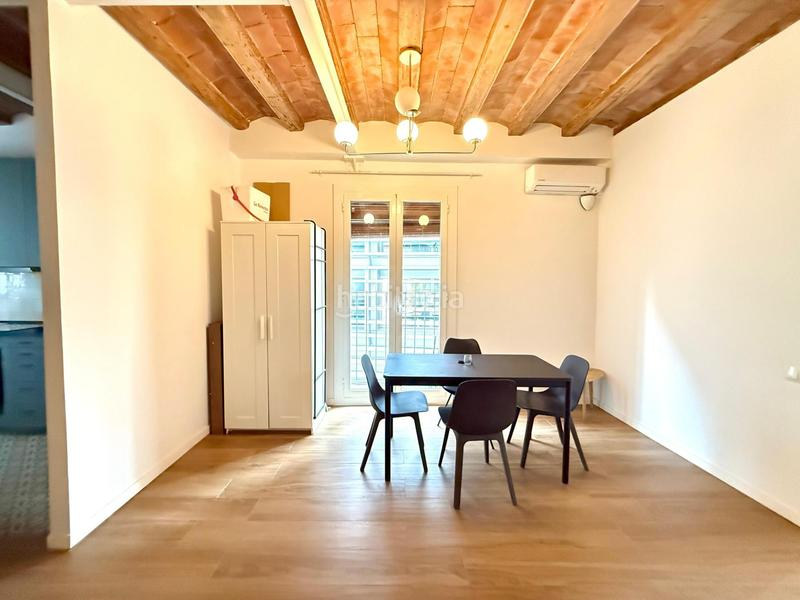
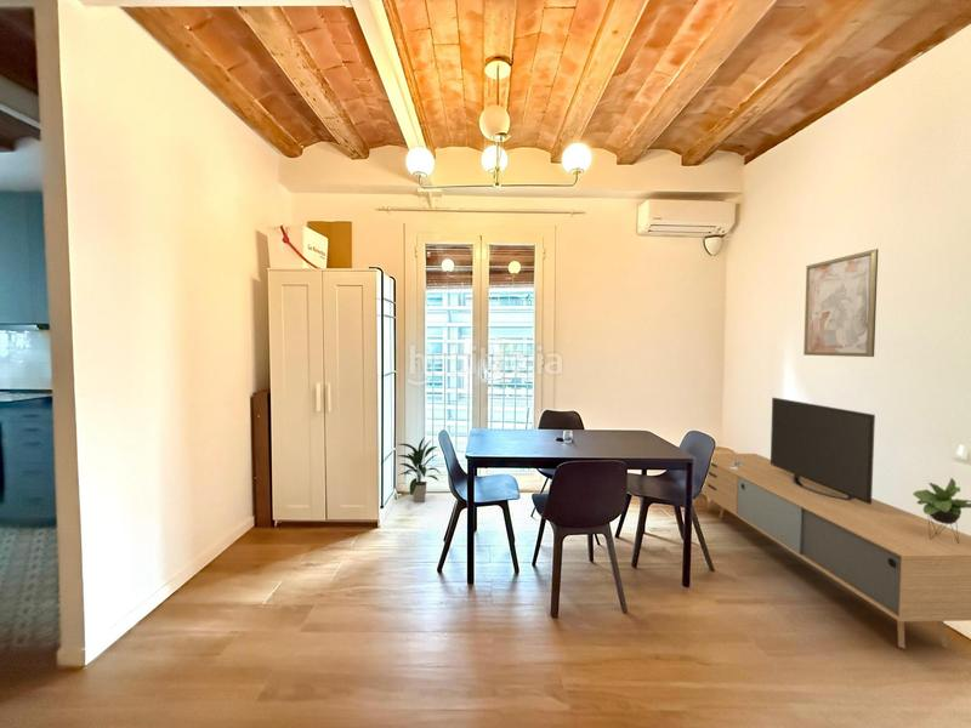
+ wall art [802,248,879,358]
+ media console [700,397,971,650]
+ indoor plant [397,436,441,504]
